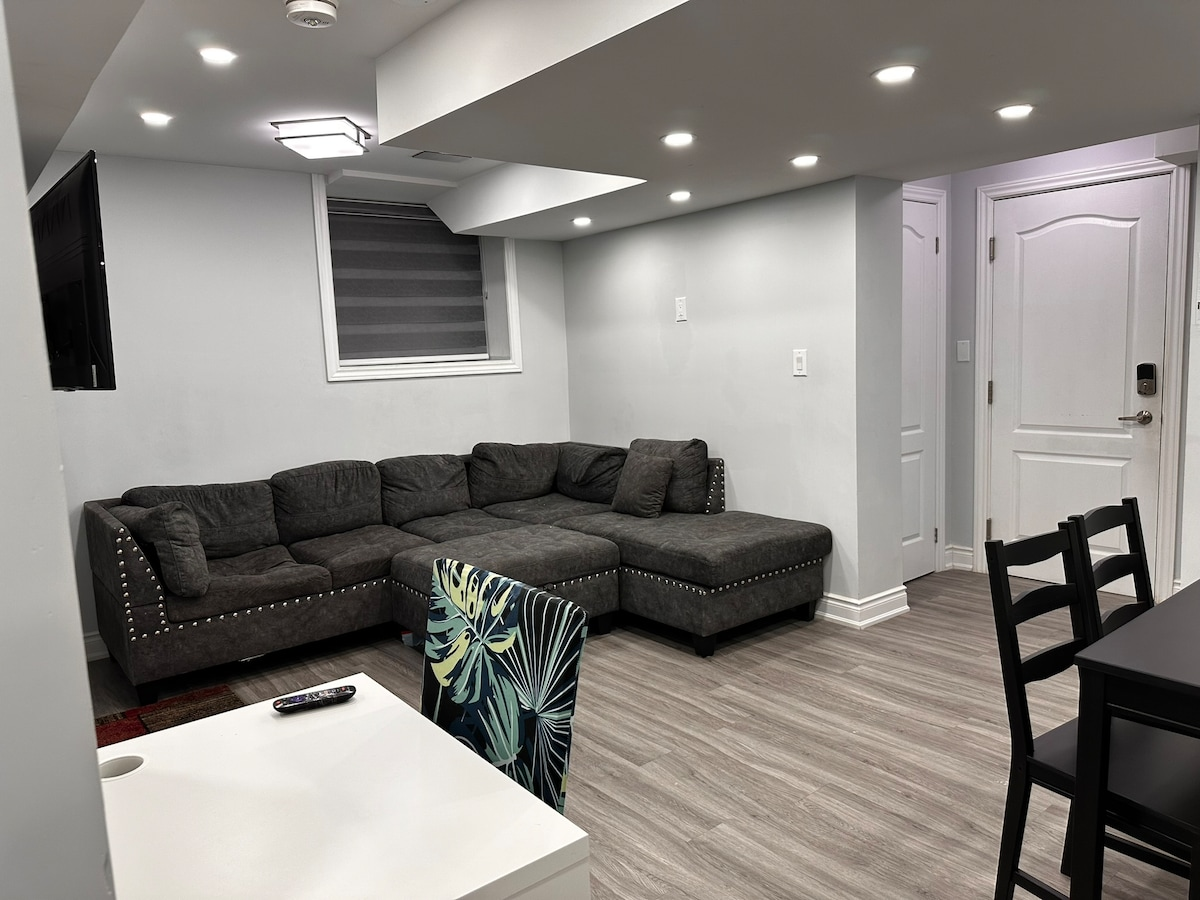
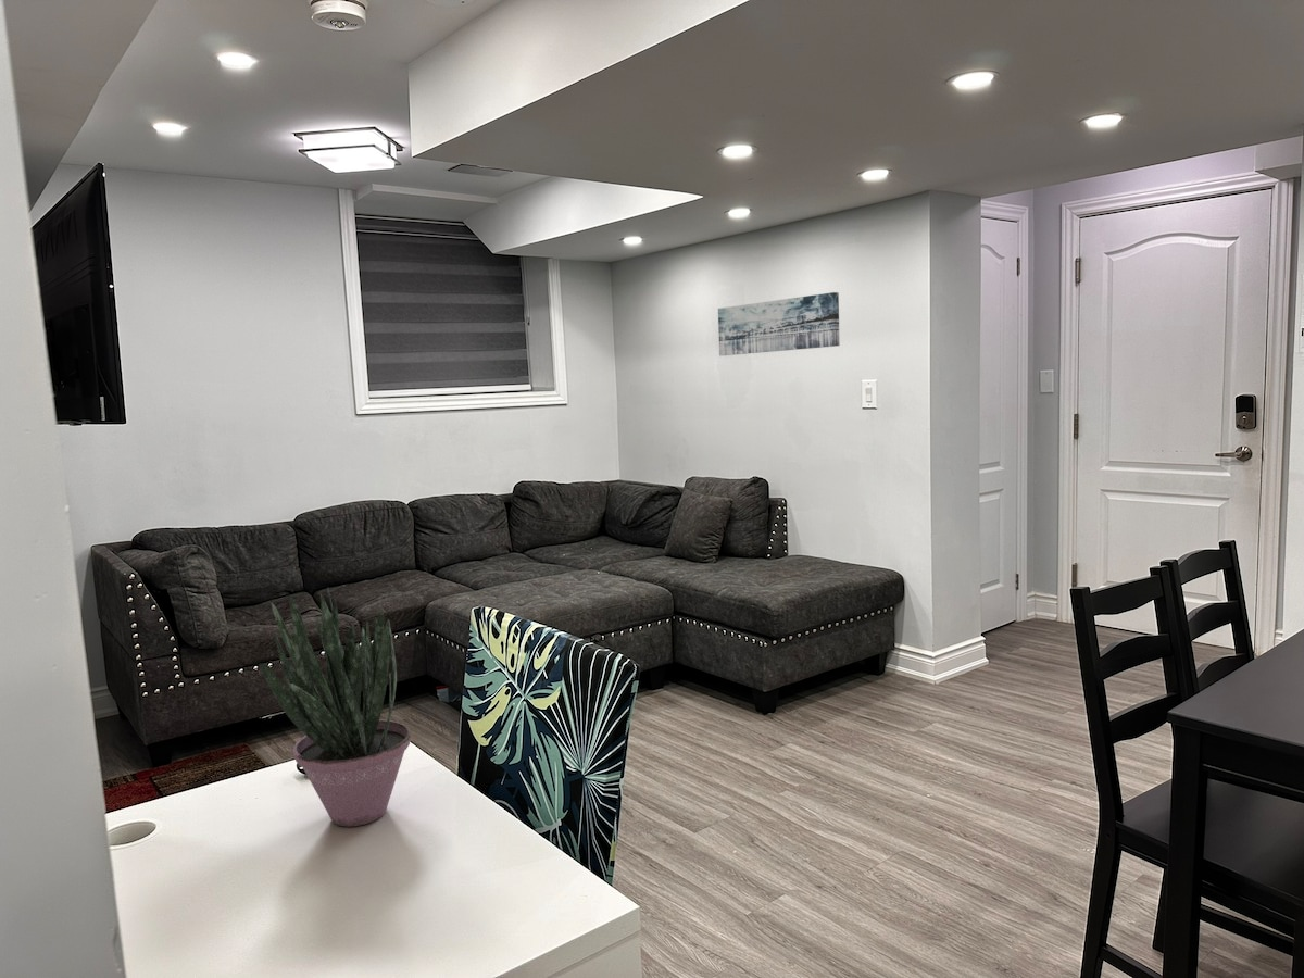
+ potted plant [259,587,412,827]
+ wall art [717,291,841,356]
